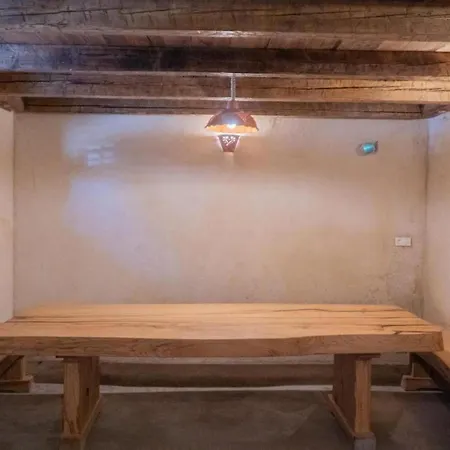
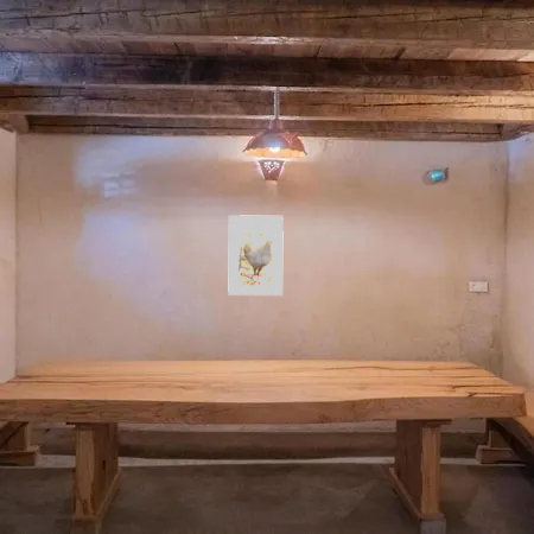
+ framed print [227,214,285,297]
